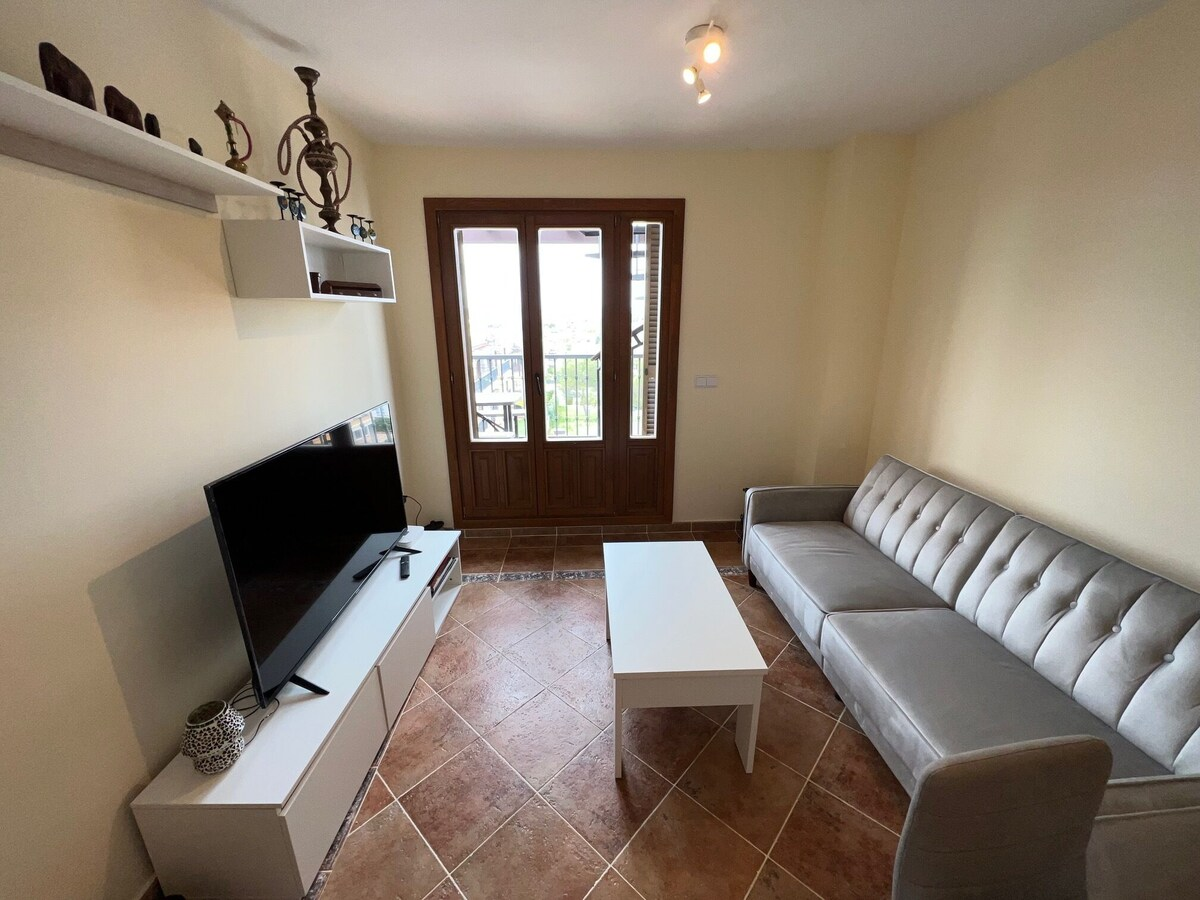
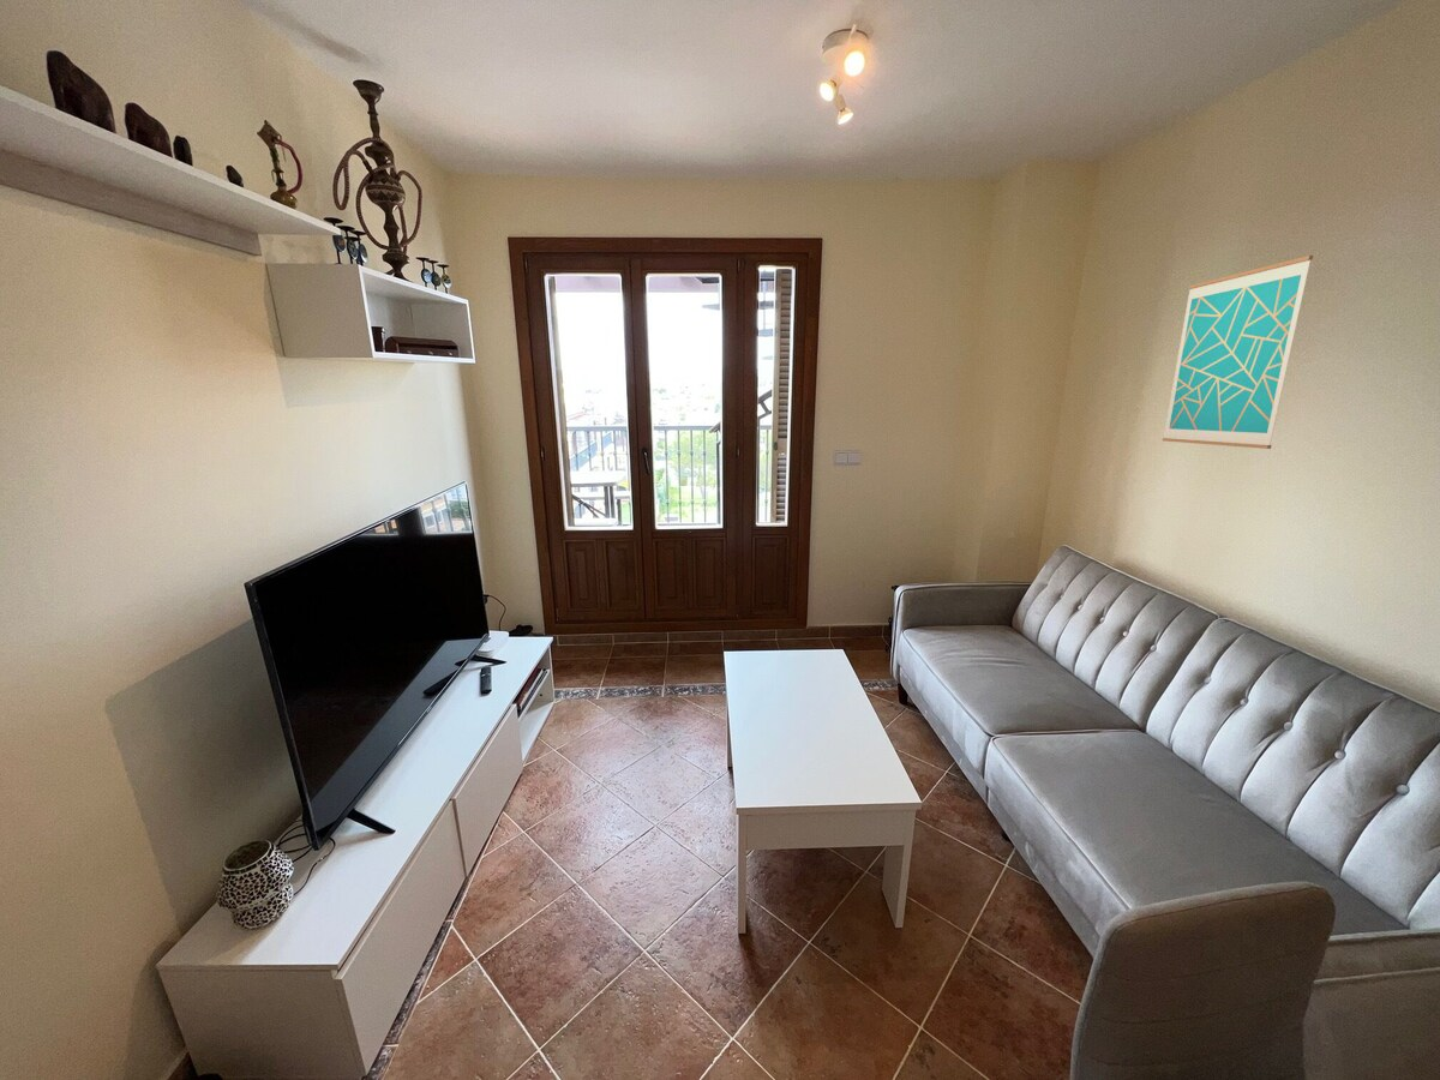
+ wall art [1162,254,1314,450]
